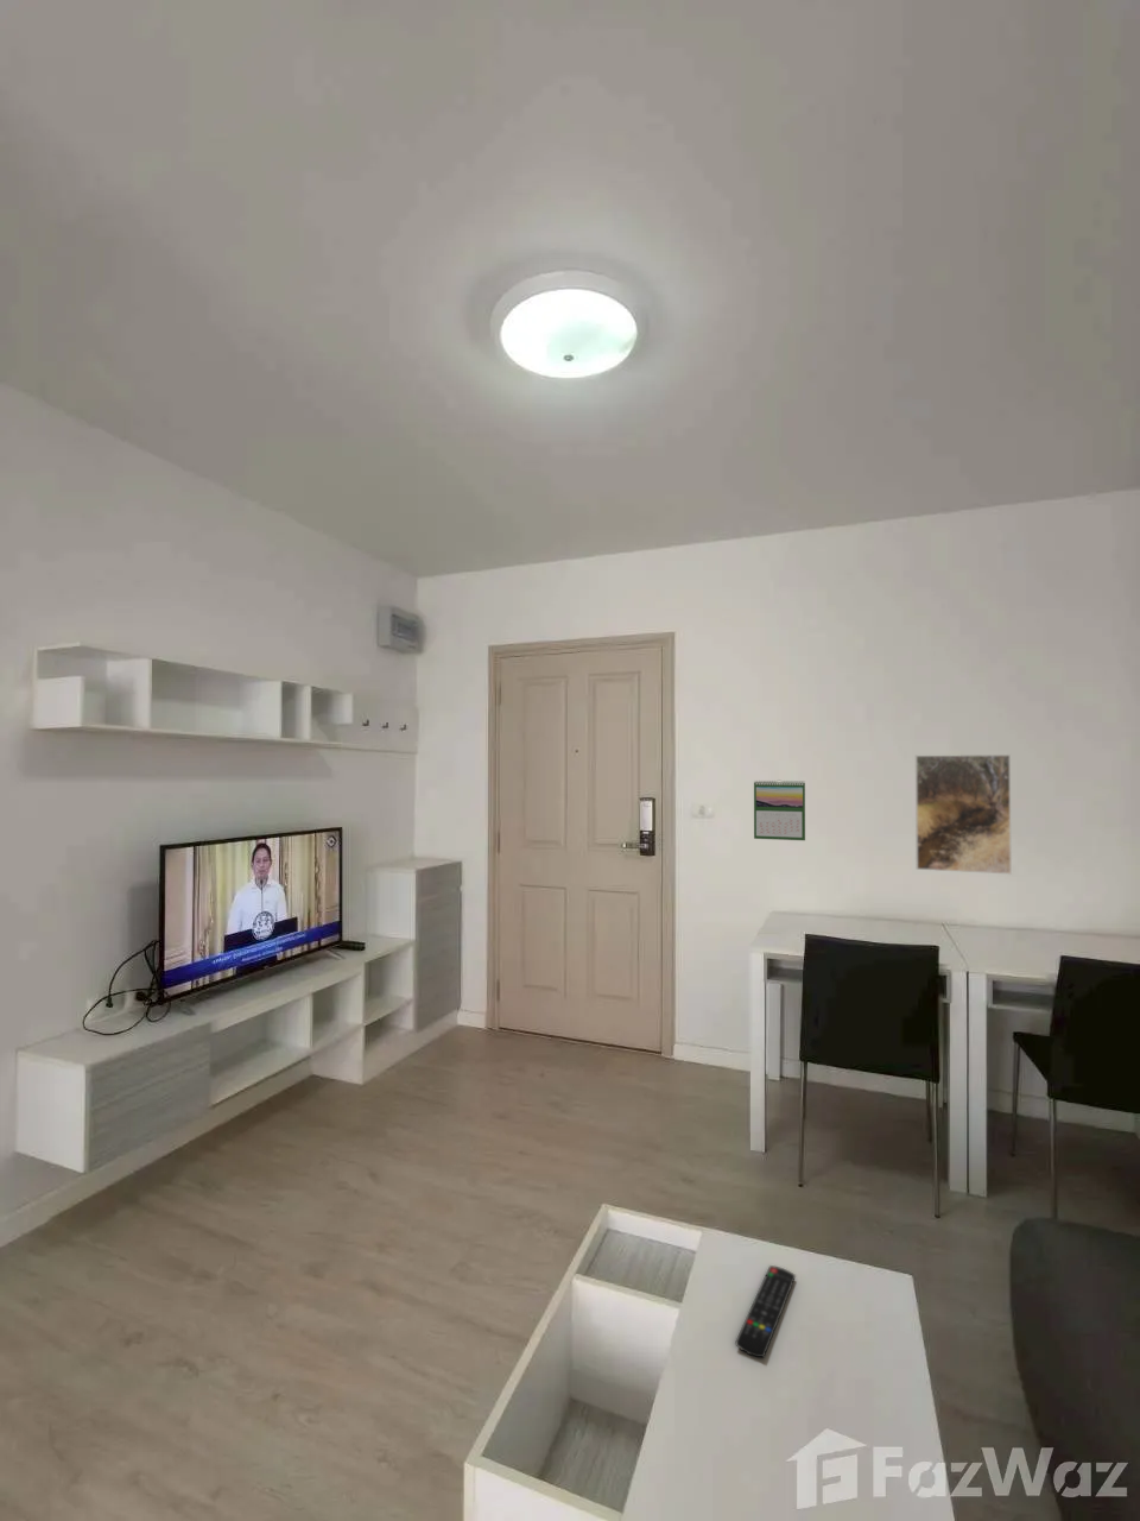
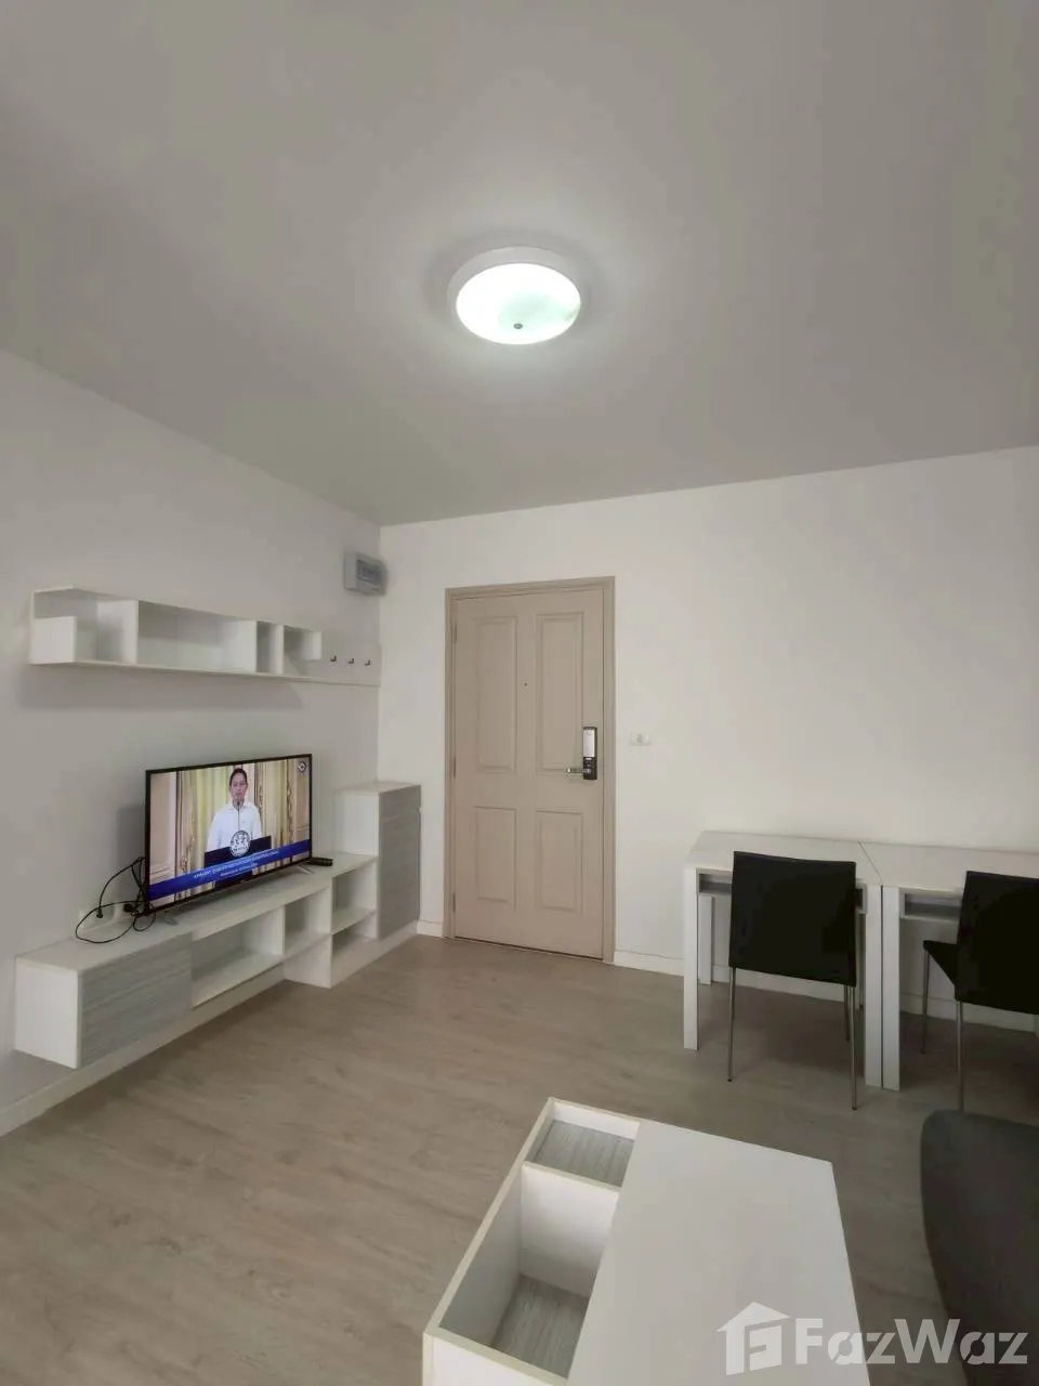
- remote control [735,1265,796,1358]
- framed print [915,753,1013,875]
- calendar [753,778,806,841]
